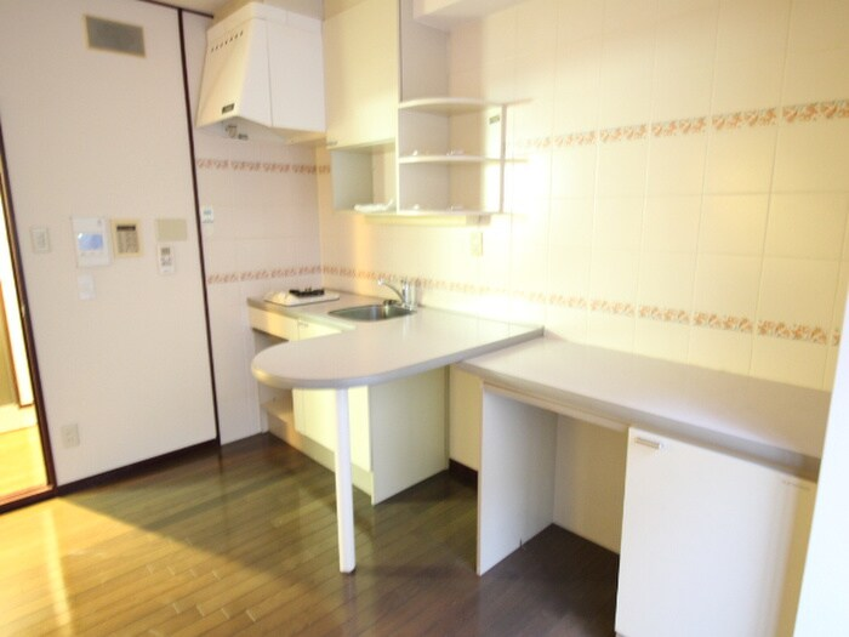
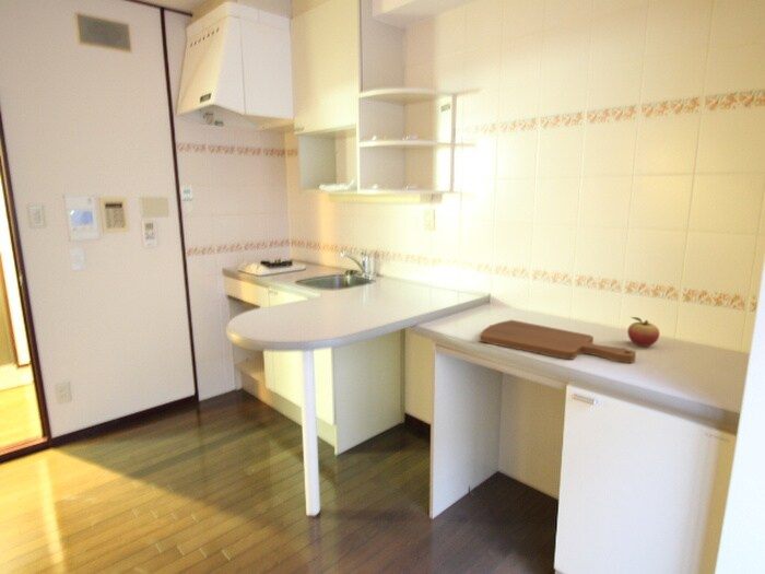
+ fruit [626,316,661,348]
+ cutting board [479,319,637,364]
